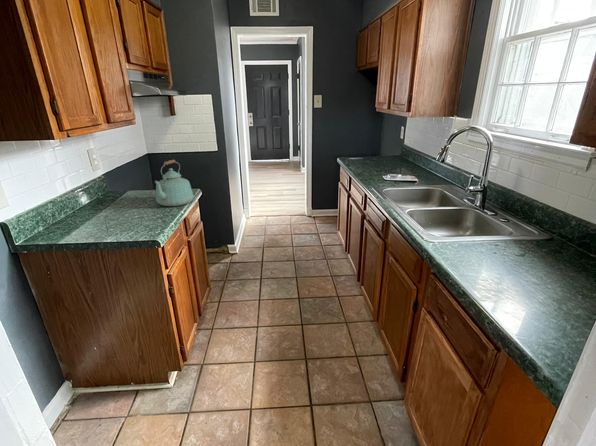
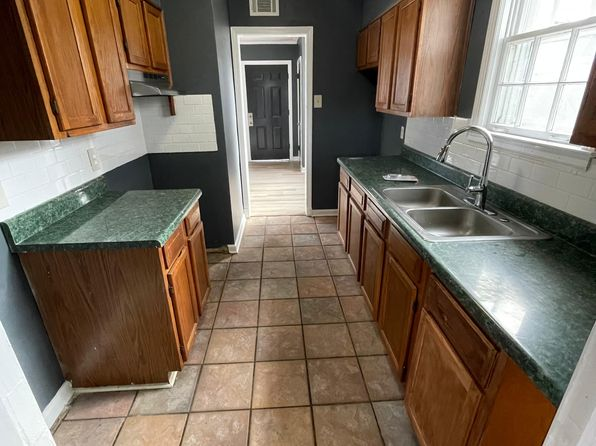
- kettle [153,158,195,207]
